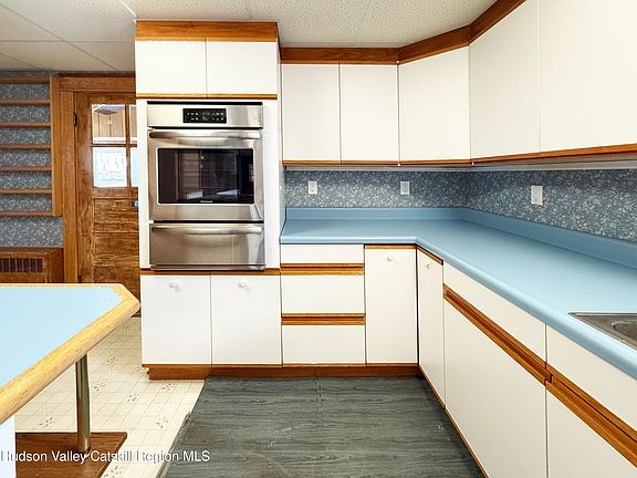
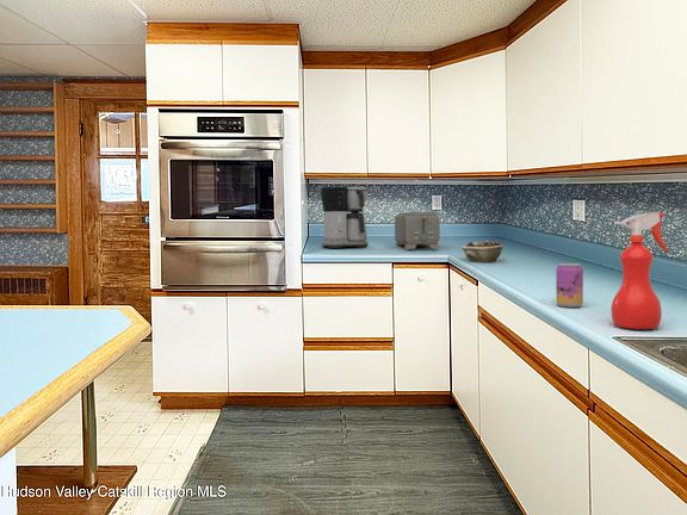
+ coffee maker [320,186,369,249]
+ toaster [394,211,441,250]
+ beverage can [555,262,584,308]
+ spray bottle [611,211,670,330]
+ succulent planter [460,238,505,262]
